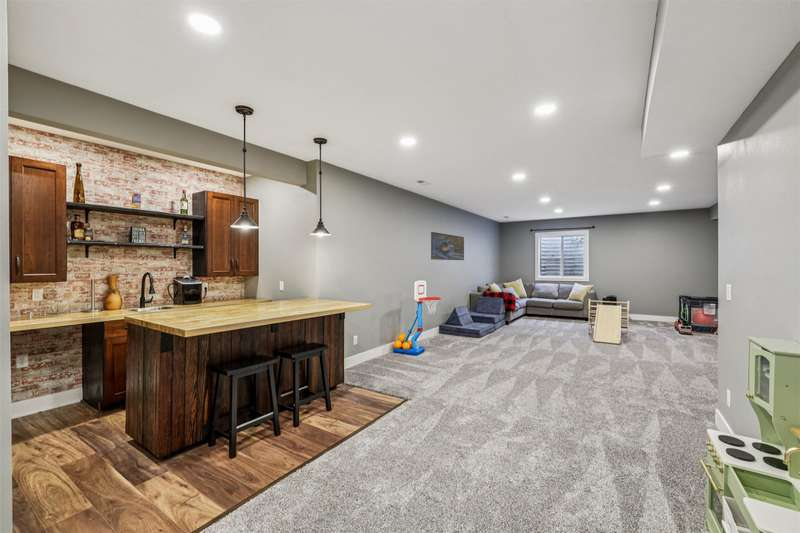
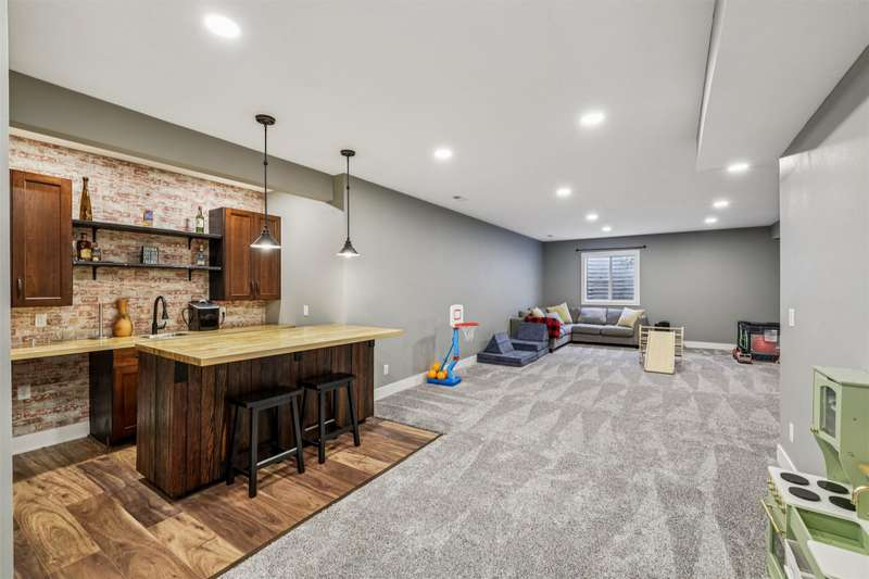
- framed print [430,231,465,261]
